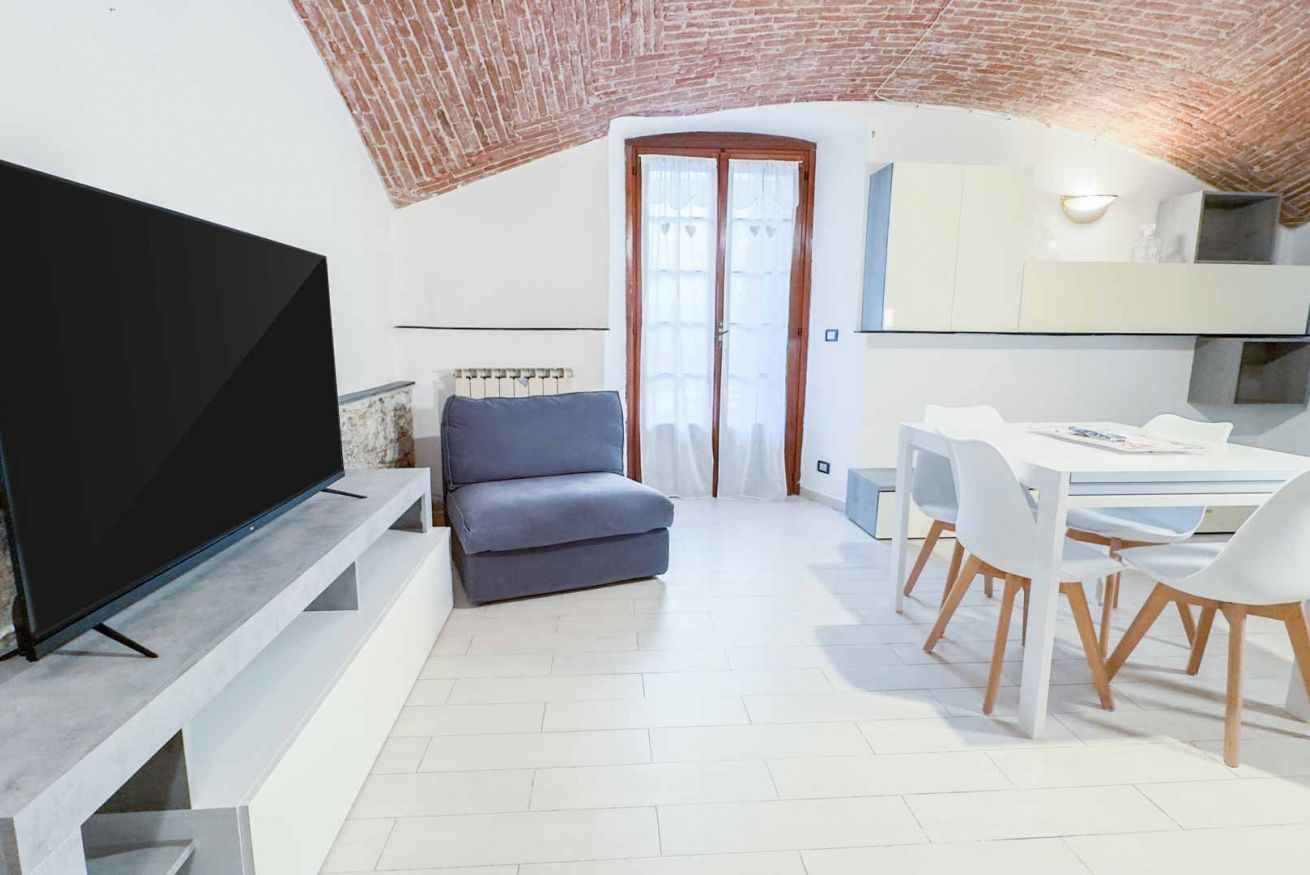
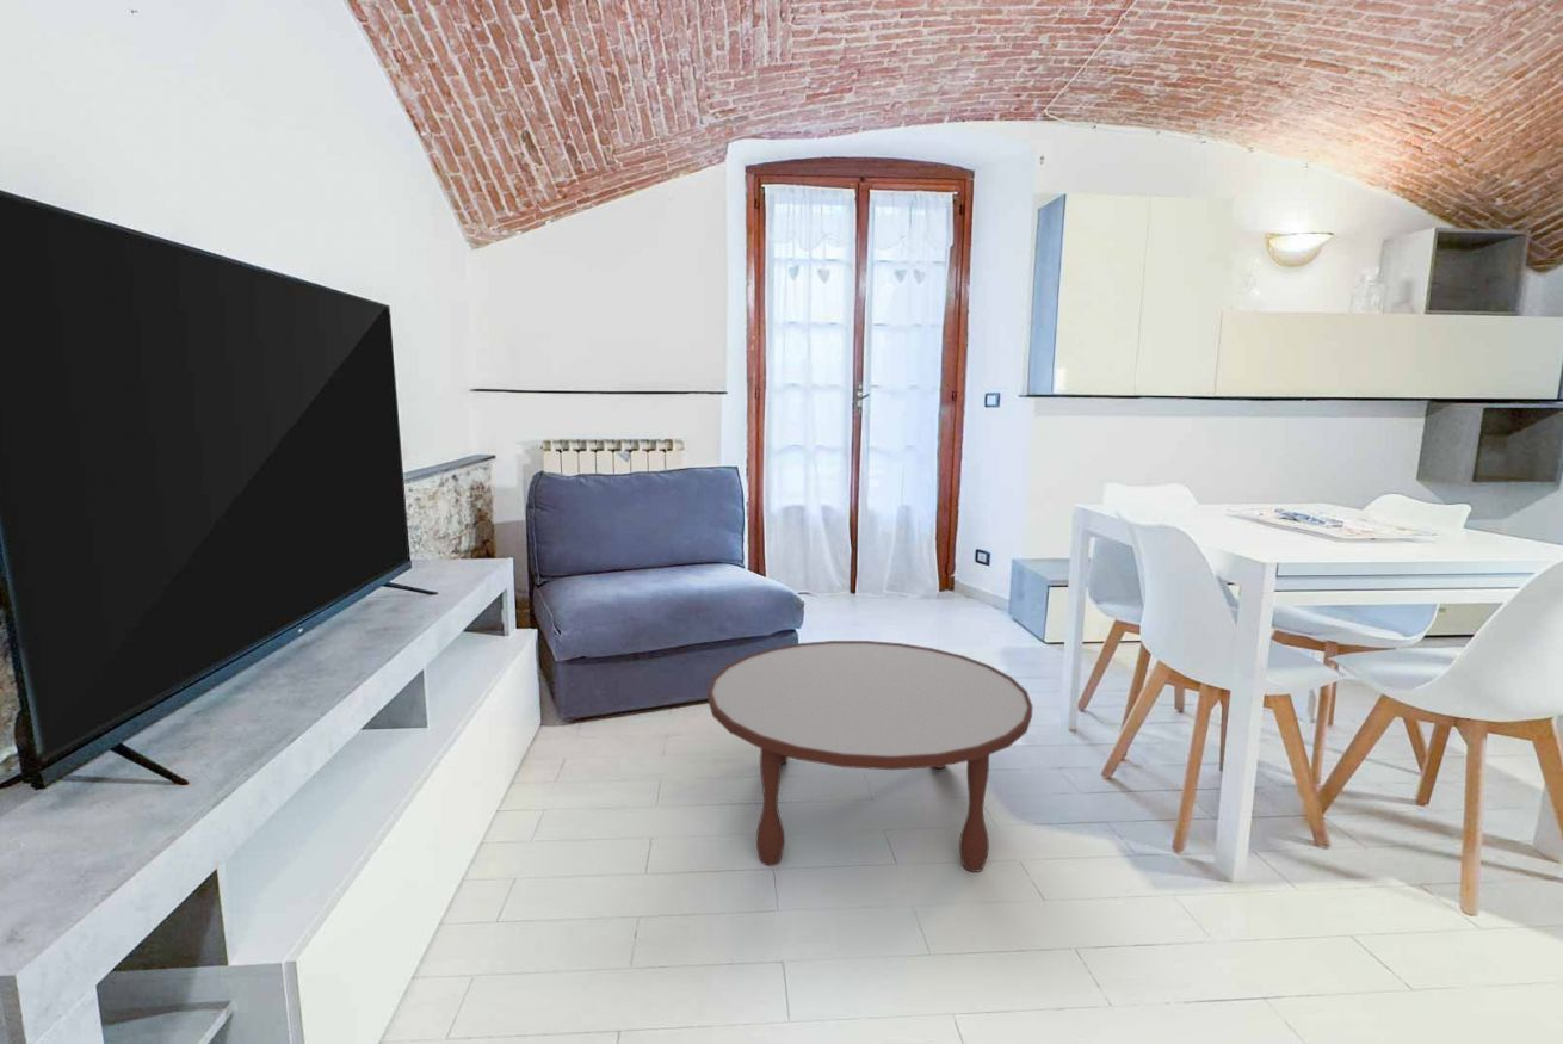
+ coffee table [706,640,1034,873]
